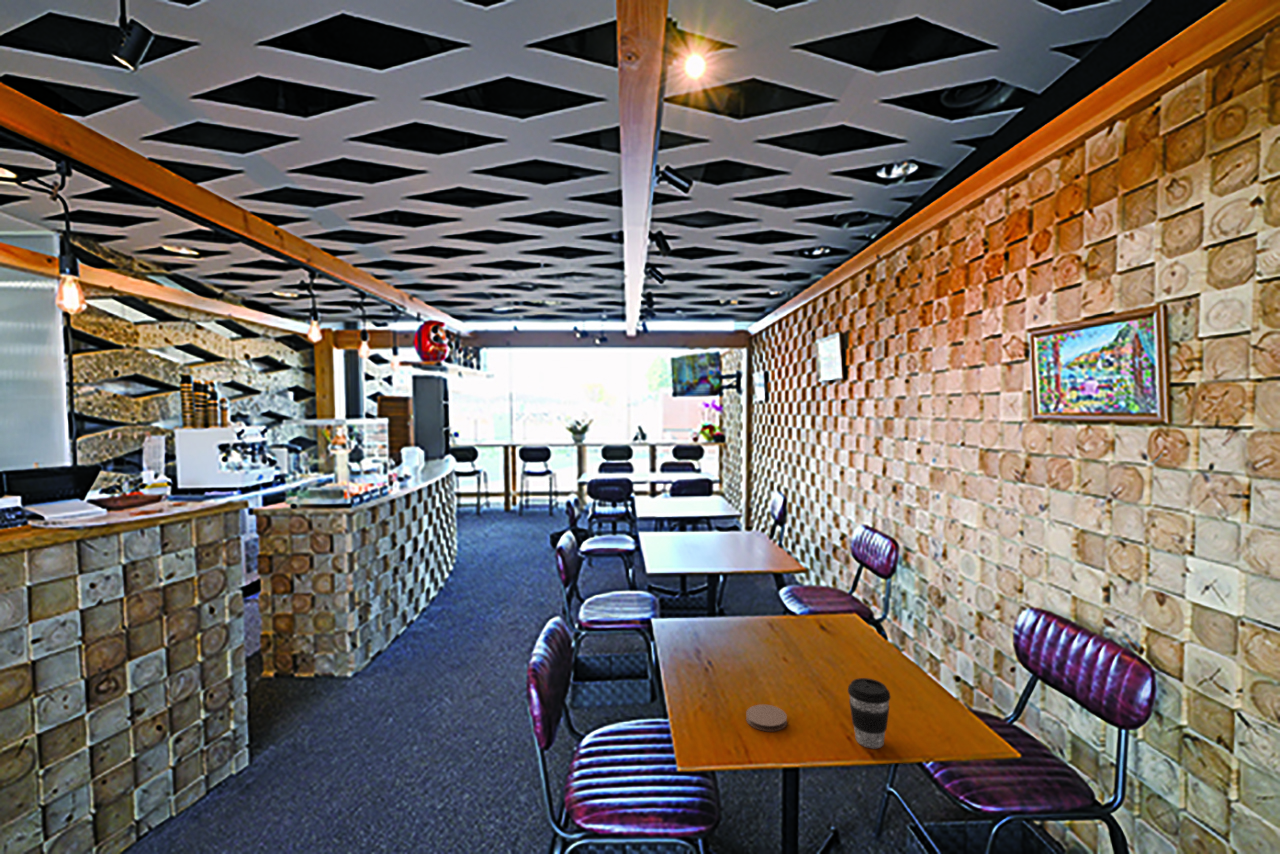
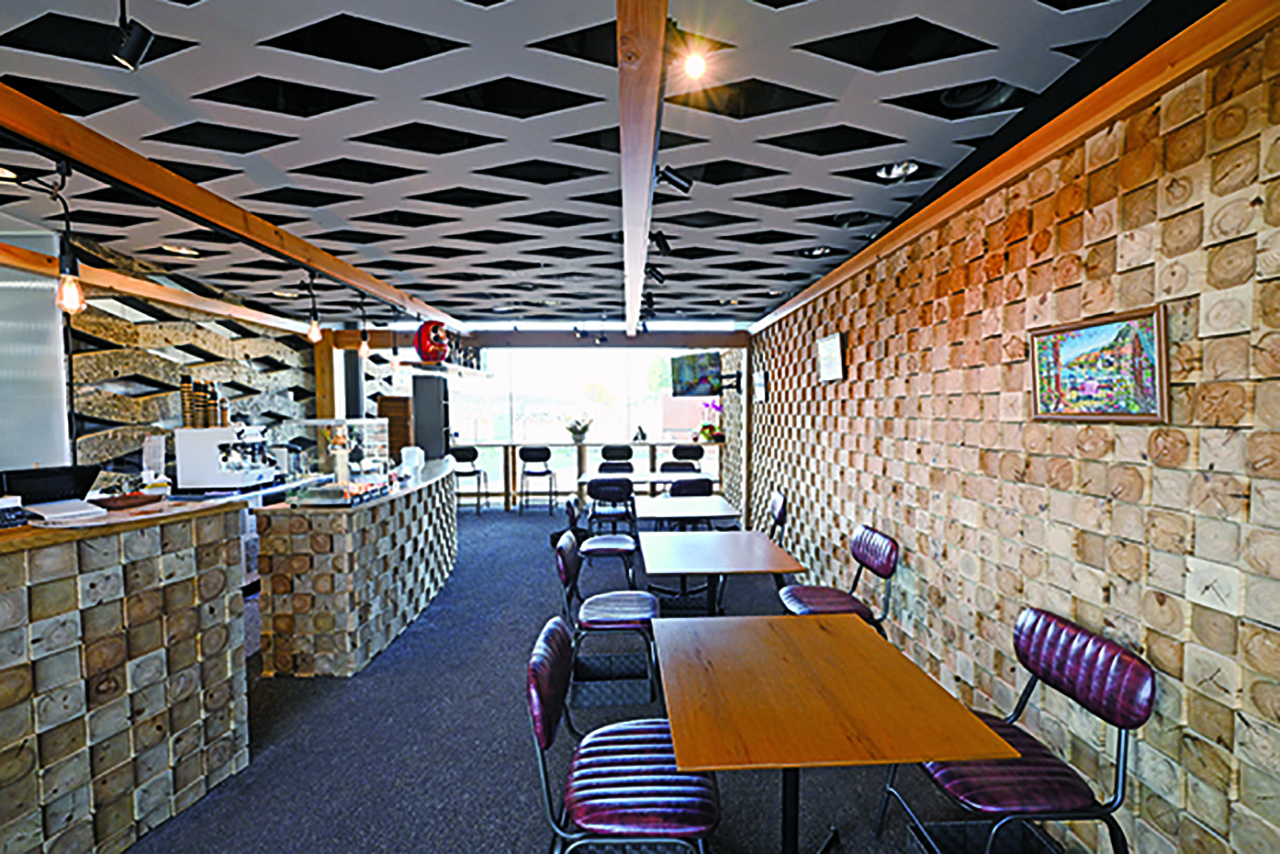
- coffee cup [847,677,892,749]
- coaster [745,703,788,732]
